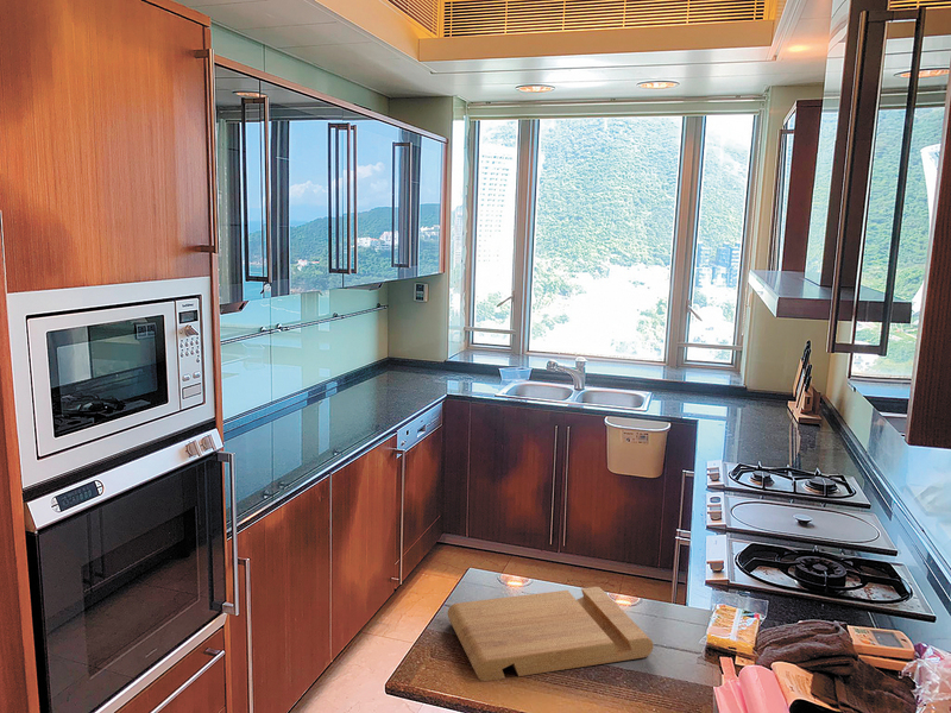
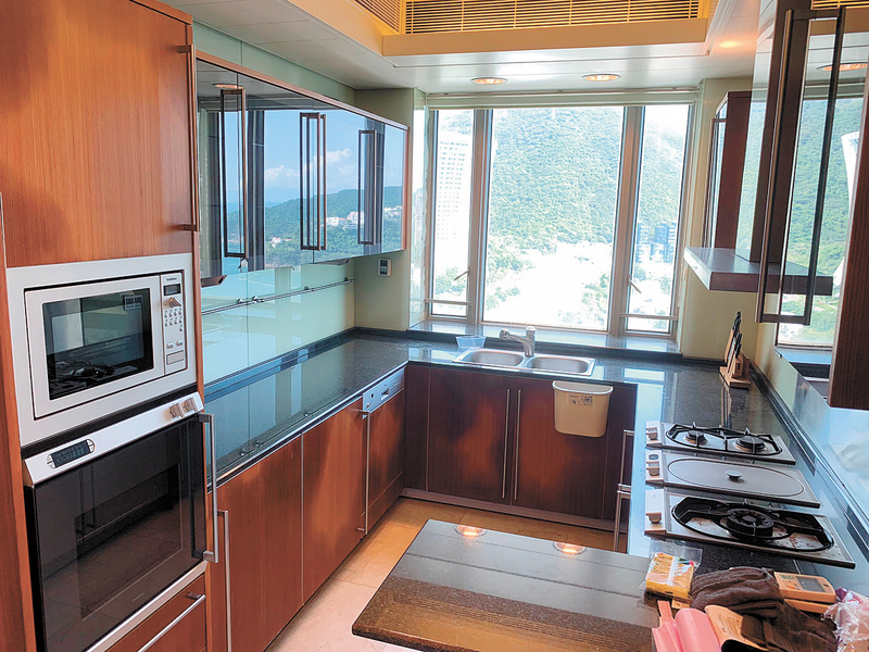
- cutting board [446,586,655,682]
